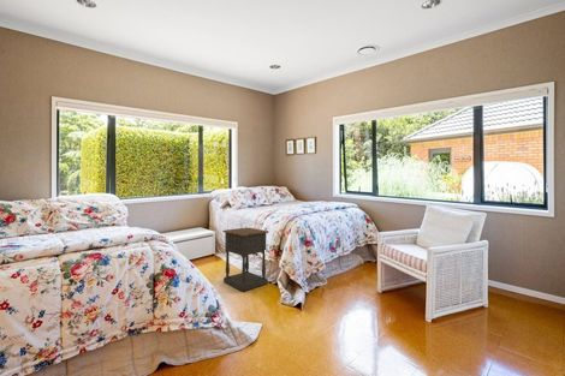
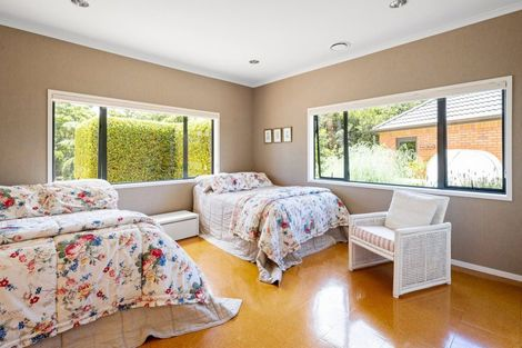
- nightstand [221,226,269,292]
